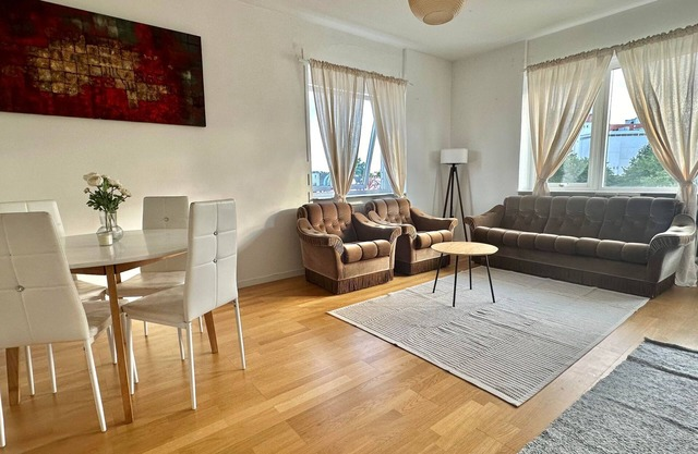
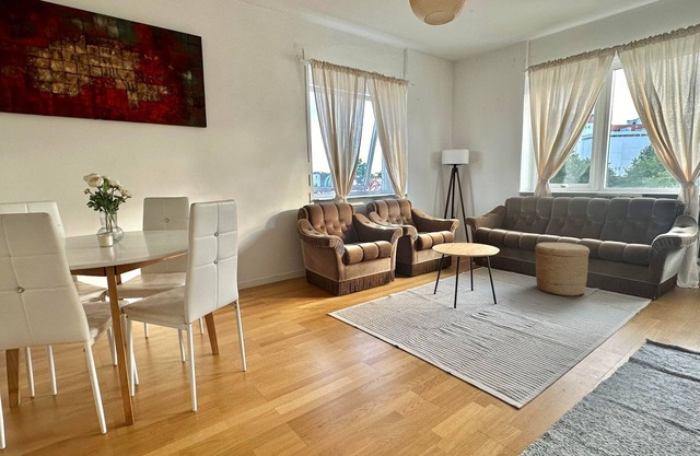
+ woven basket [534,242,591,296]
